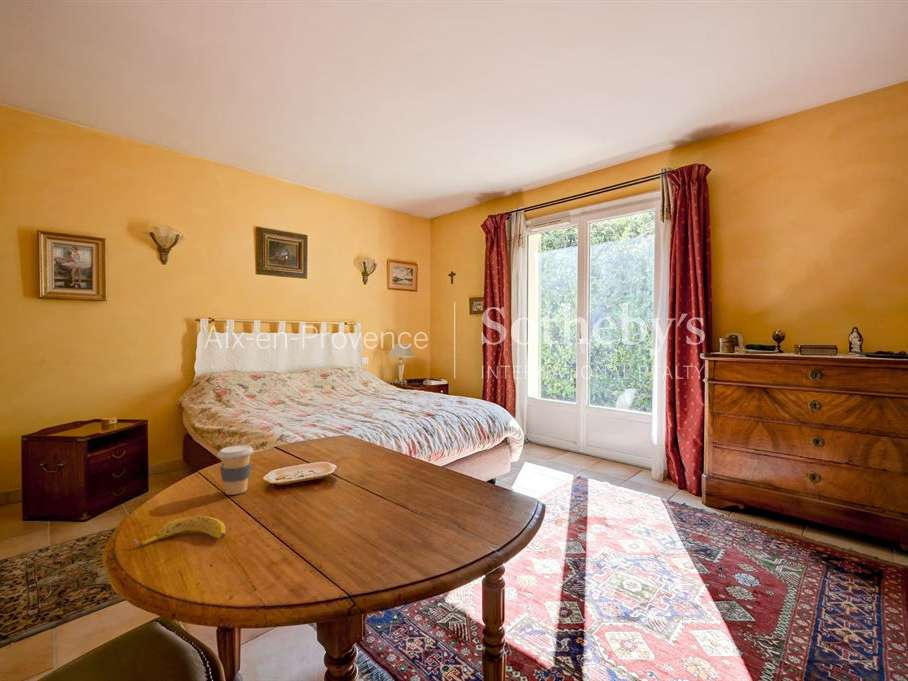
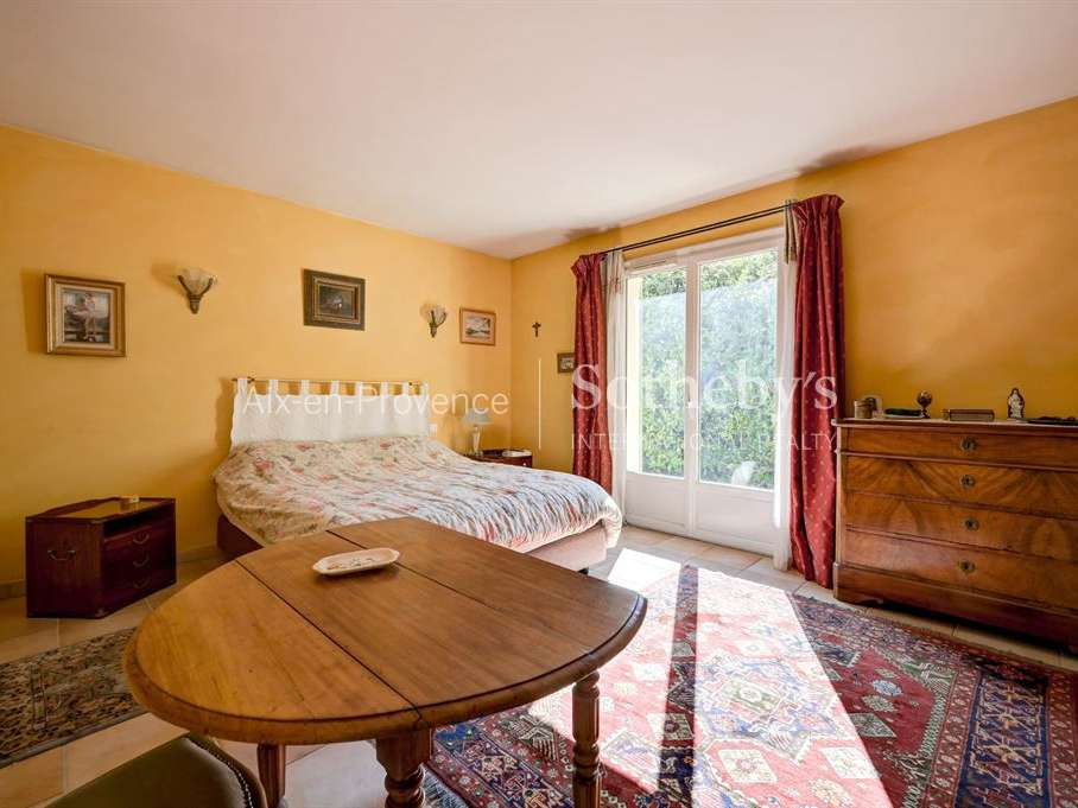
- coffee cup [217,444,255,496]
- banana [133,515,227,547]
